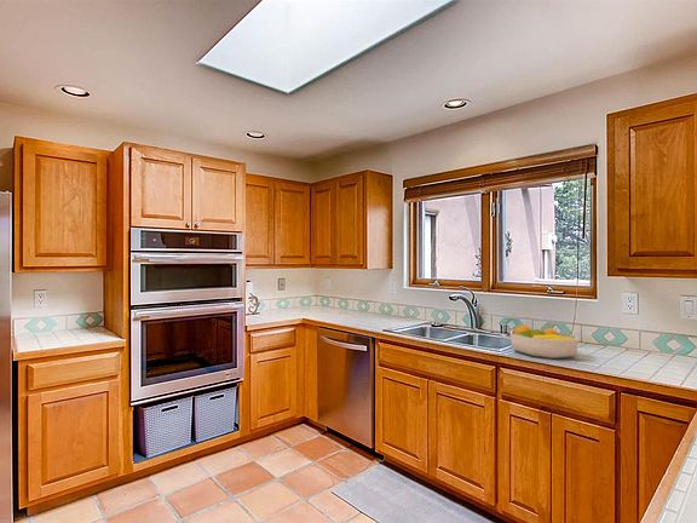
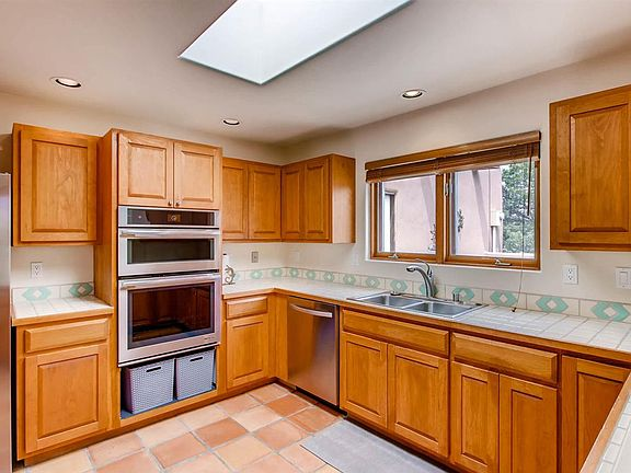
- fruit bowl [508,322,580,360]
